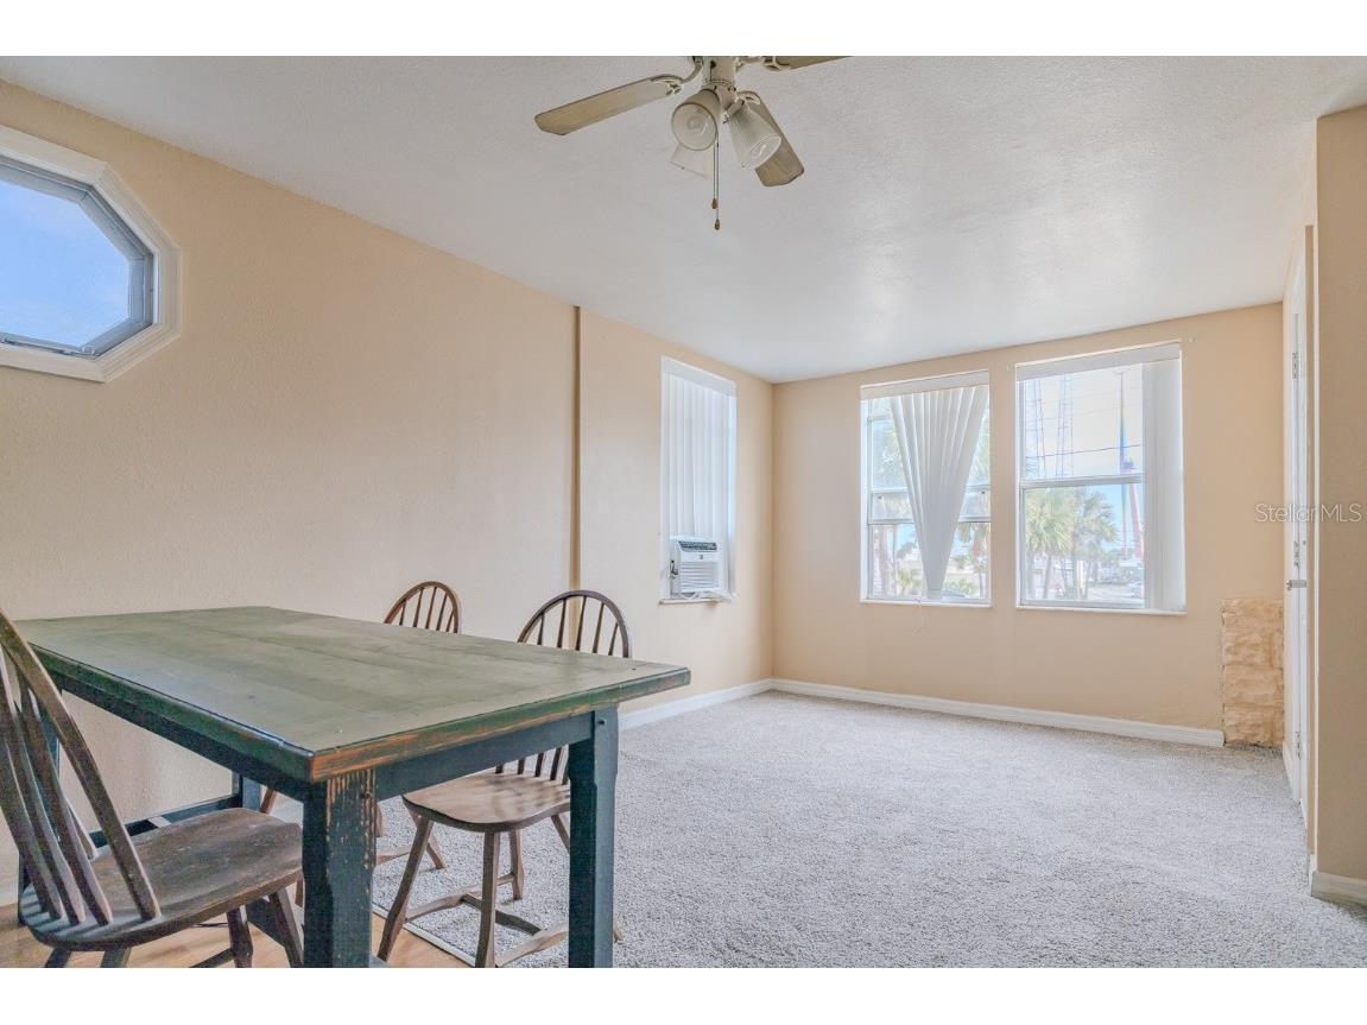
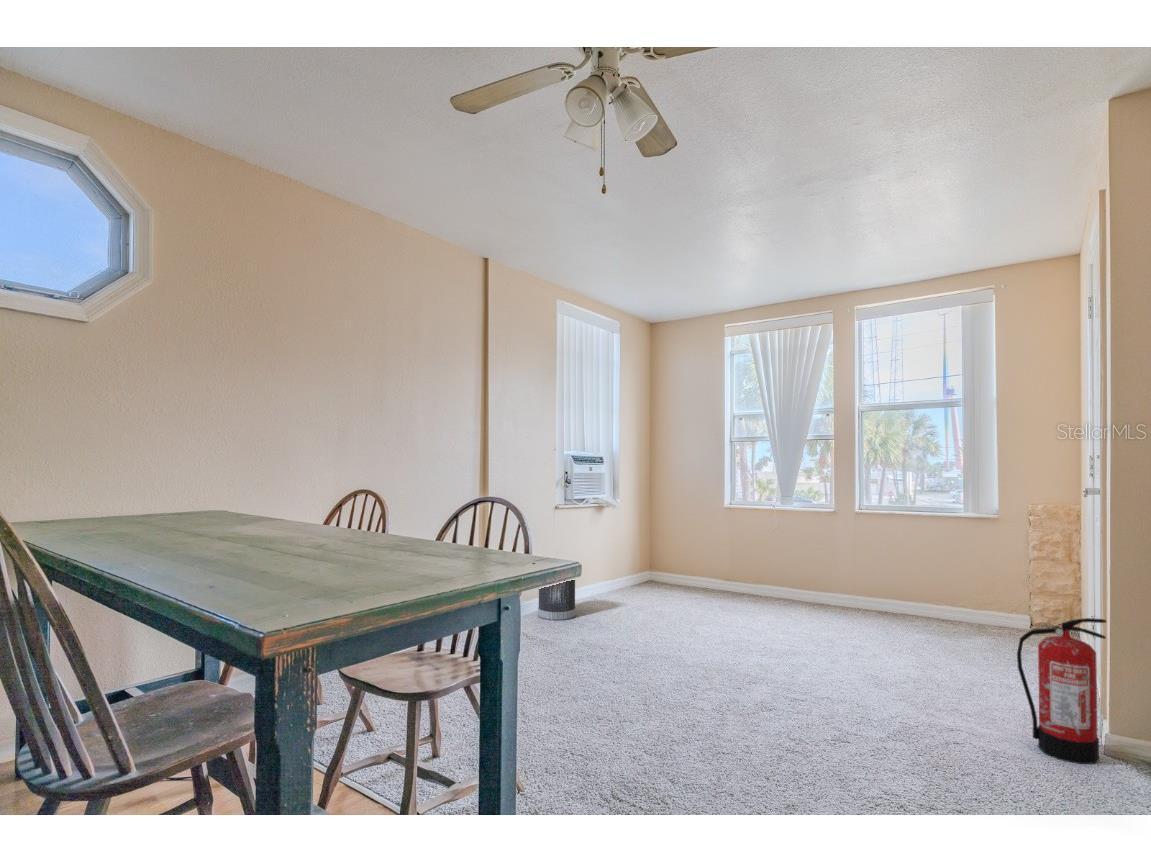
+ wastebasket [537,579,577,622]
+ fire extinguisher [1016,617,1107,765]
